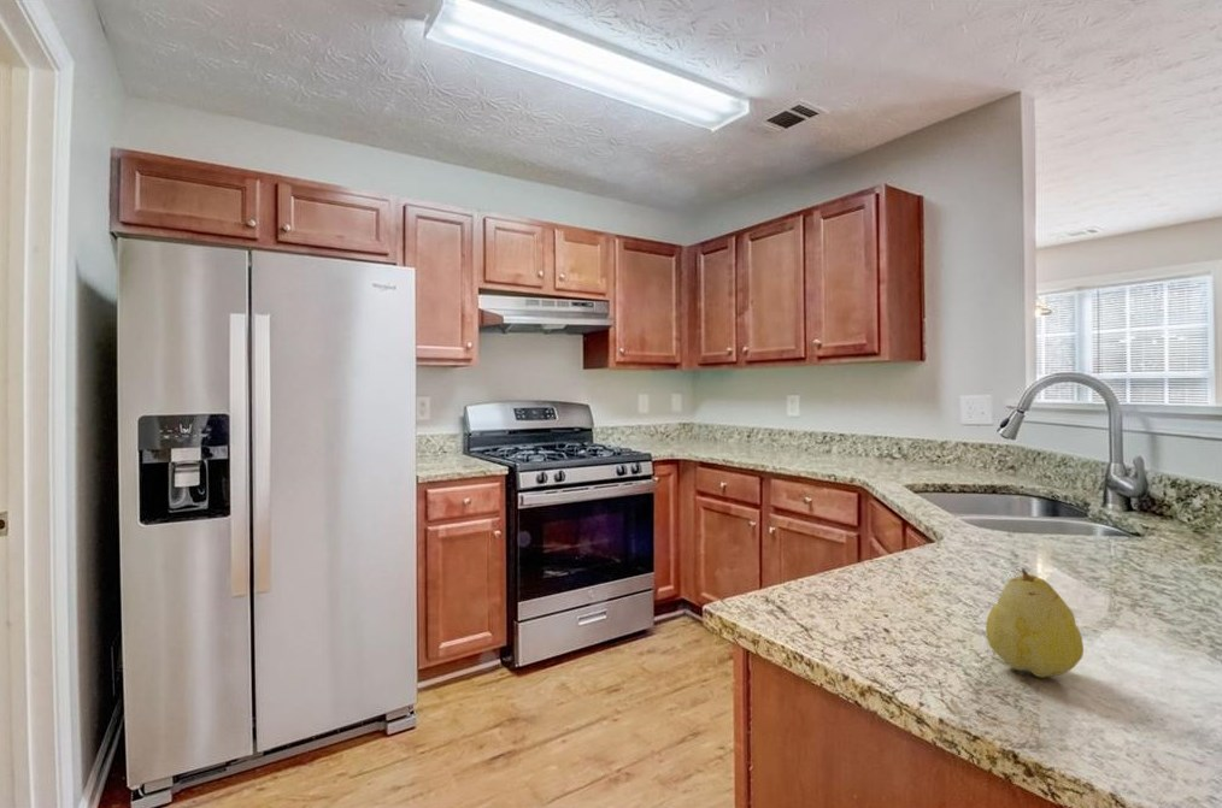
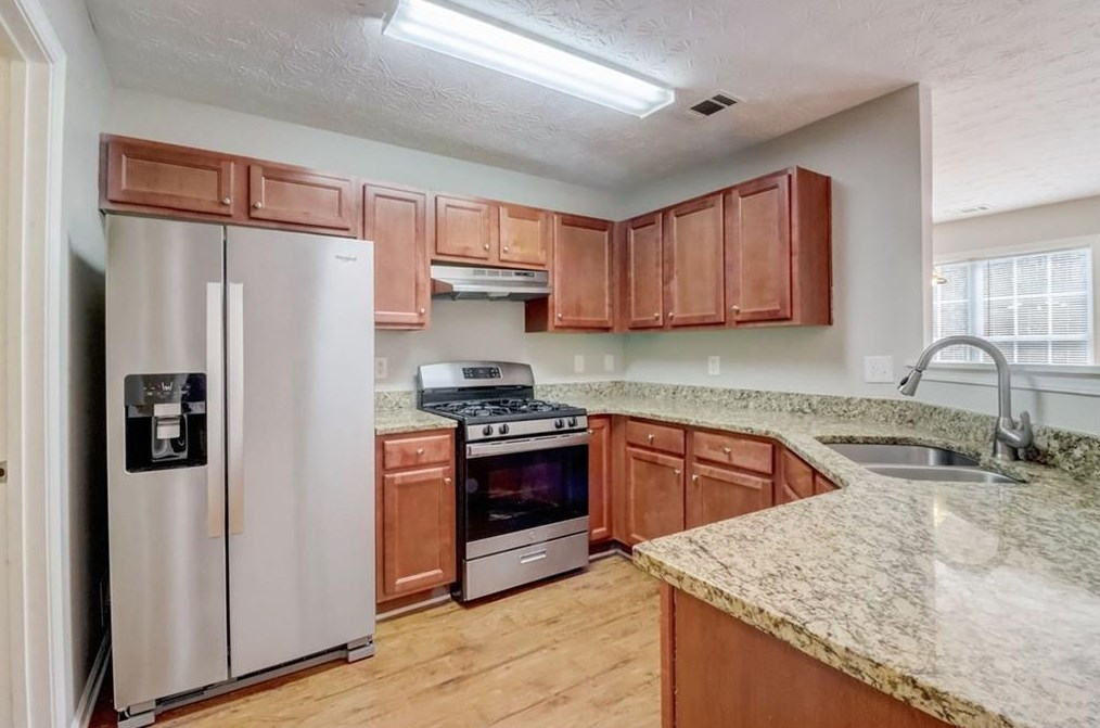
- fruit [985,567,1085,678]
